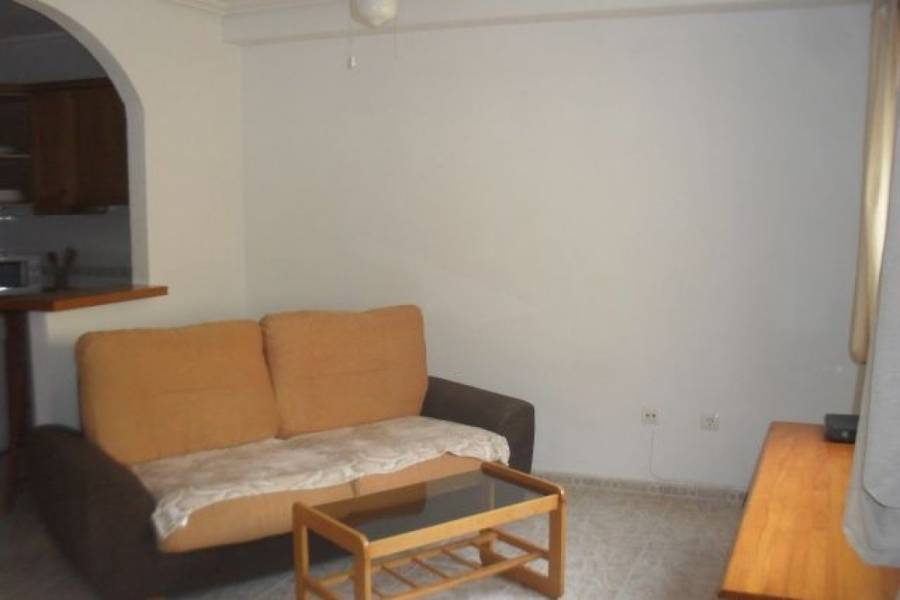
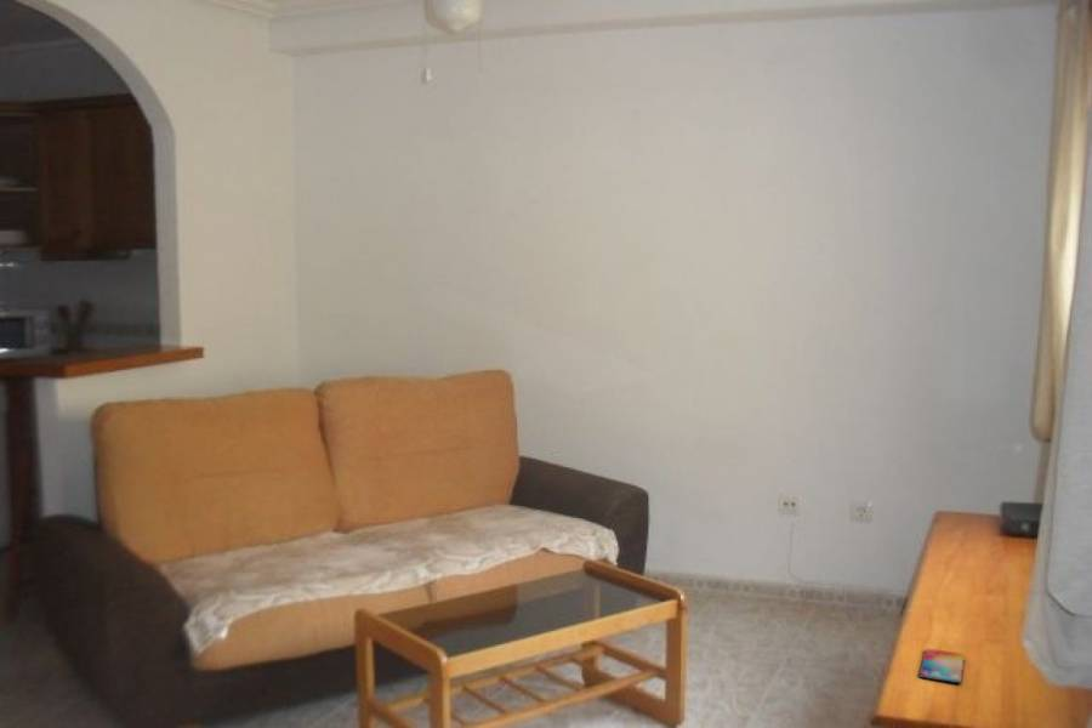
+ smartphone [917,648,966,684]
